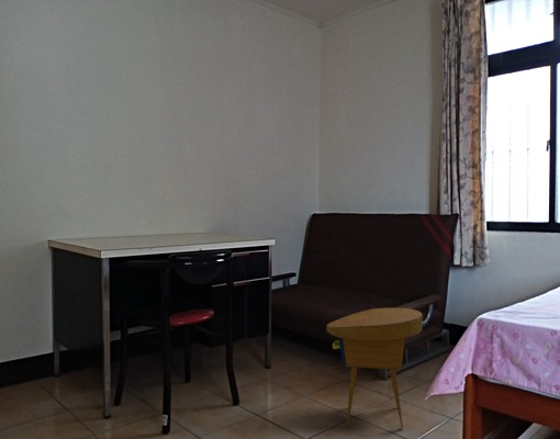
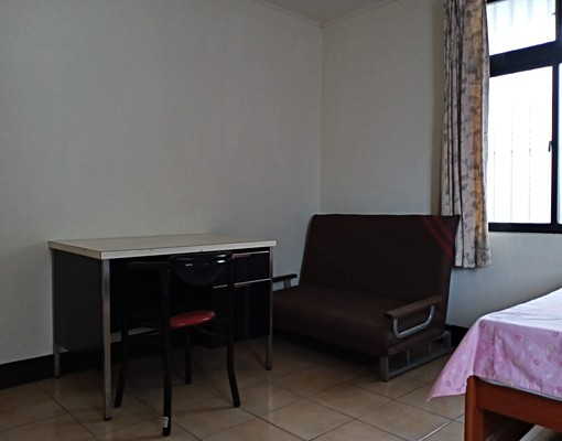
- side table [325,307,424,429]
